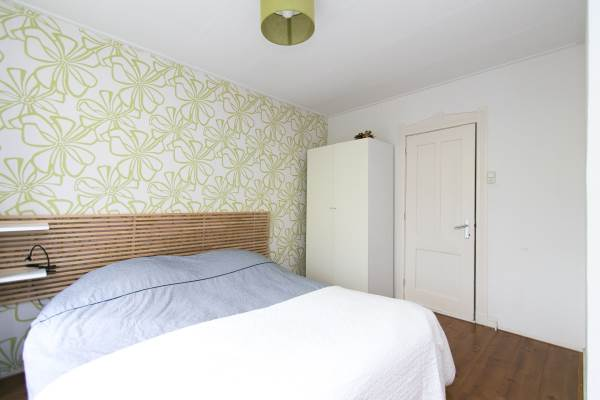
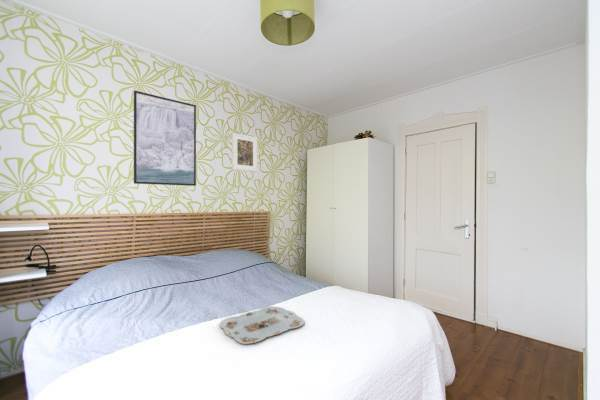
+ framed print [231,132,258,173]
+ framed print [133,90,197,187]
+ serving tray [218,305,306,345]
